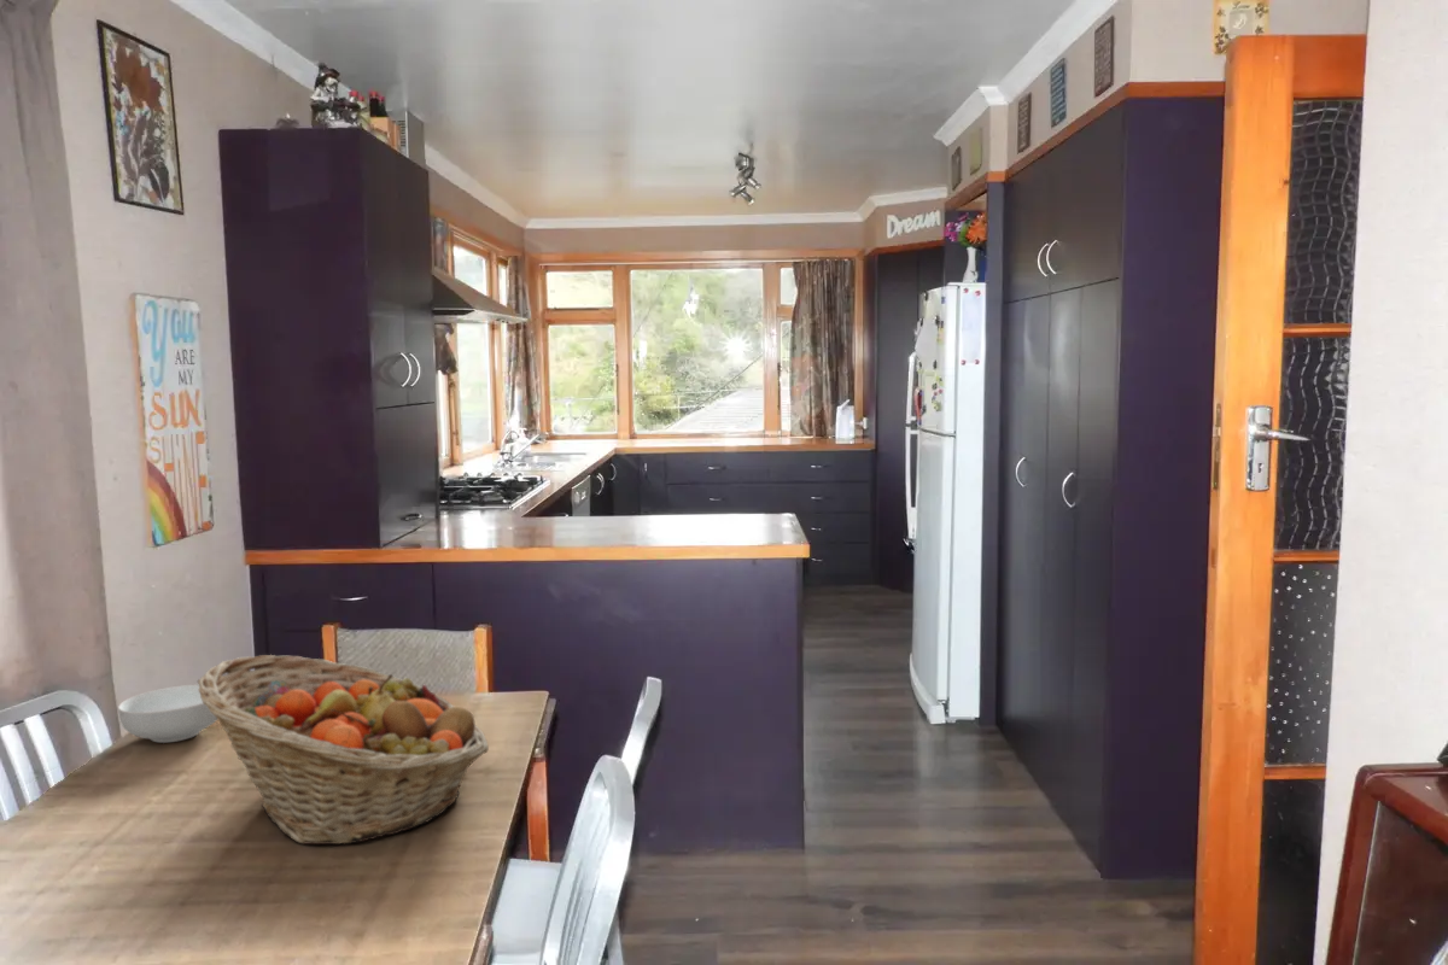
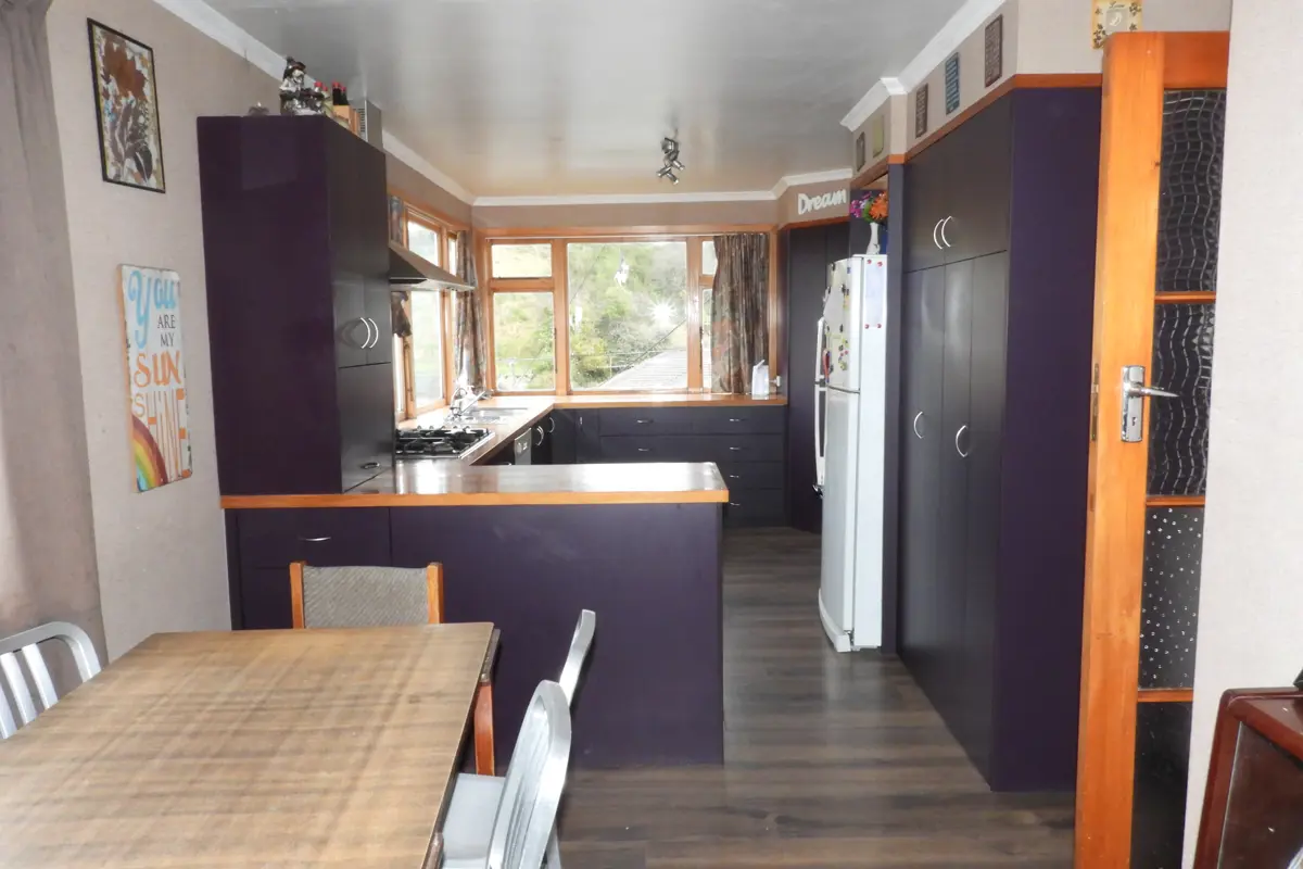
- cereal bowl [117,684,218,744]
- fruit basket [197,654,490,846]
